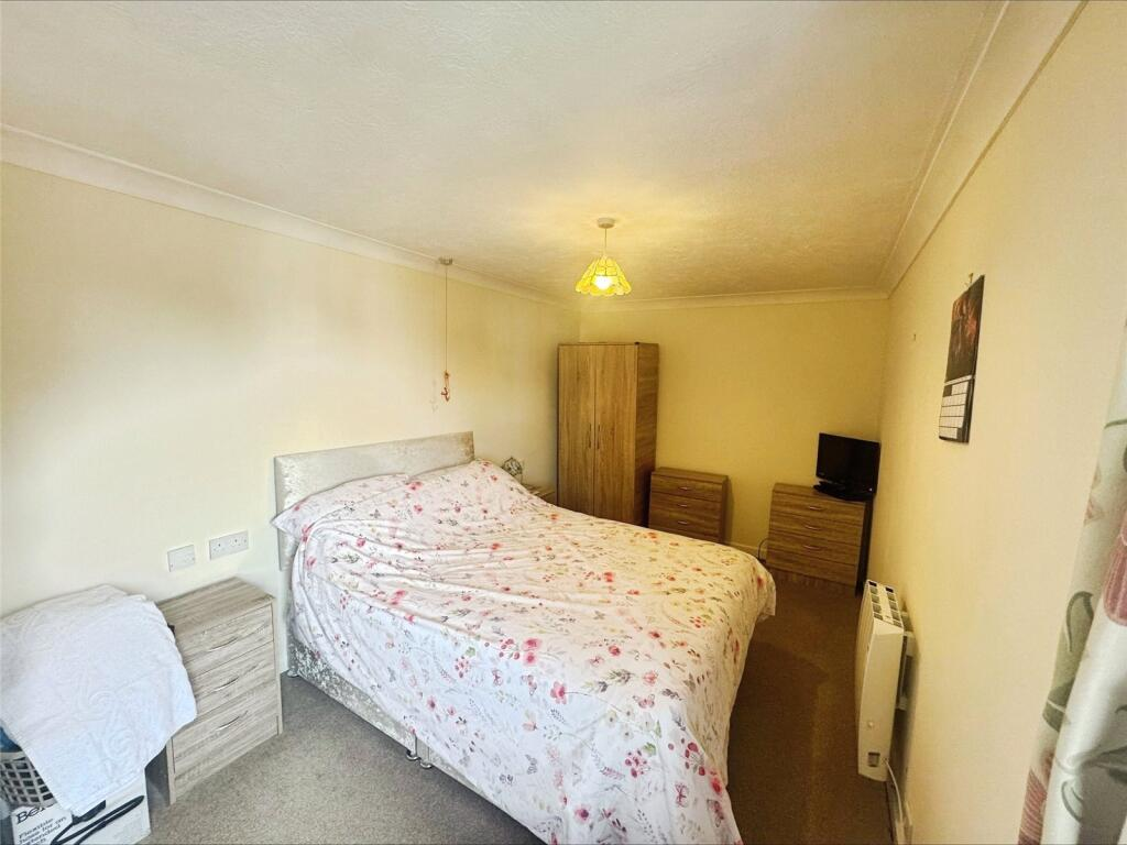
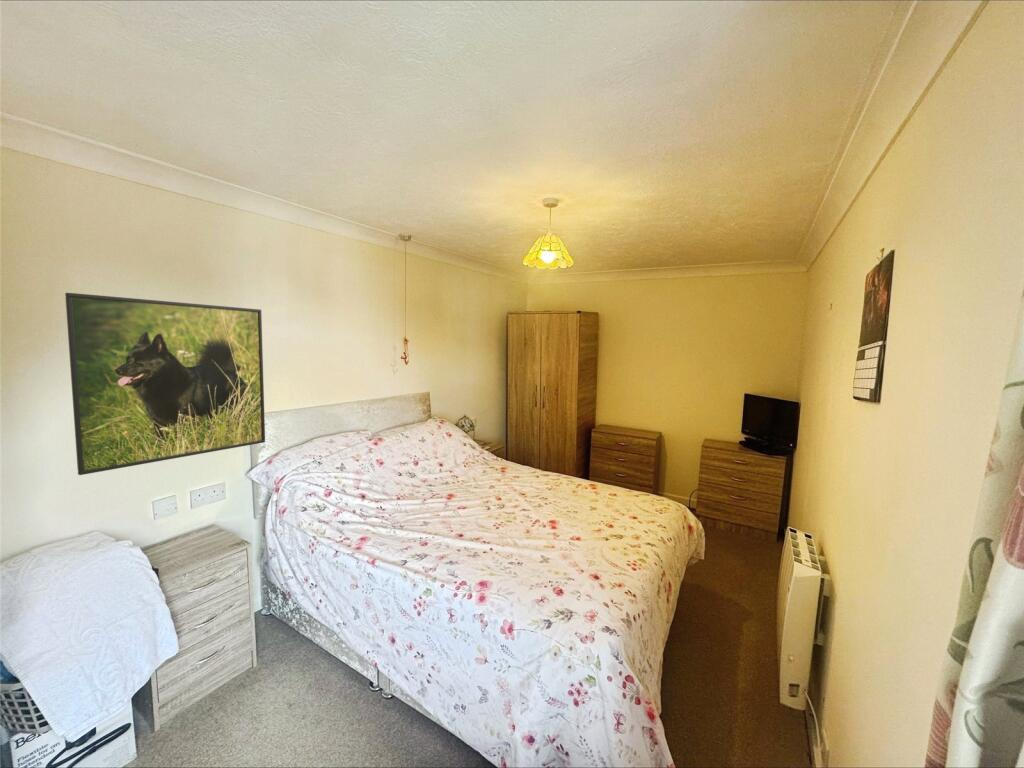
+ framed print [64,292,266,476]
